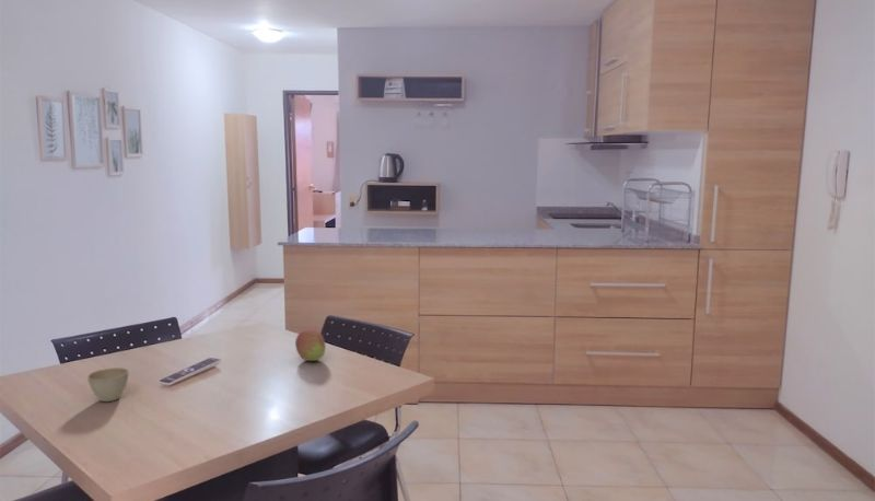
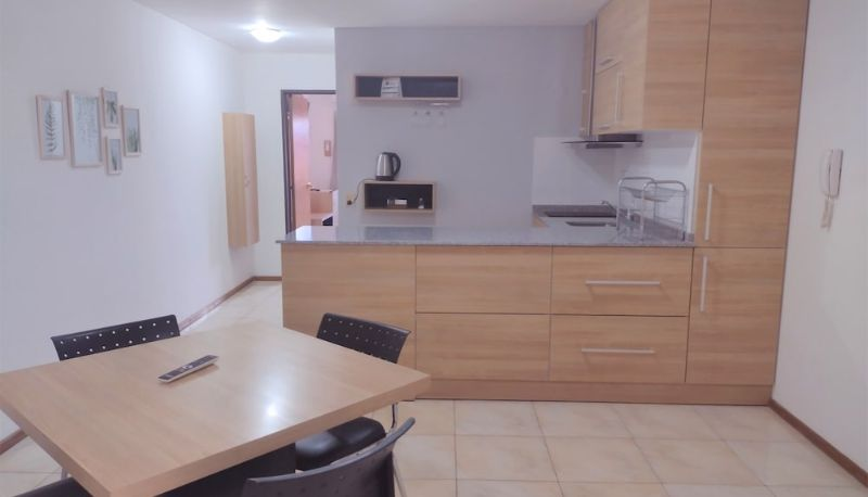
- flower pot [86,366,130,403]
- fruit [294,328,327,362]
